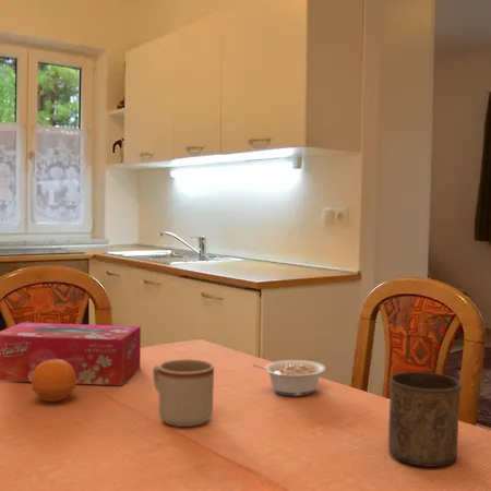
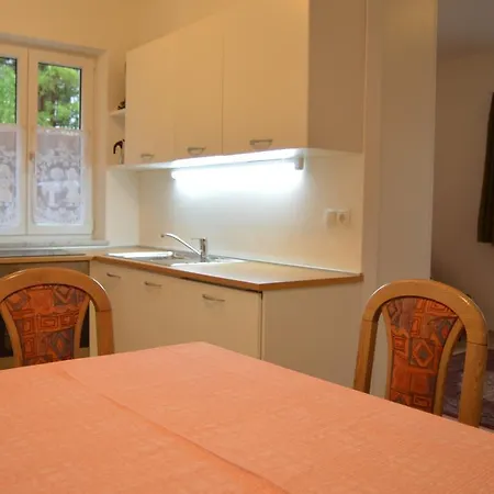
- cup [387,371,463,468]
- fruit [31,359,76,403]
- legume [251,359,326,397]
- mug [152,358,215,428]
- tissue box [0,322,142,386]
